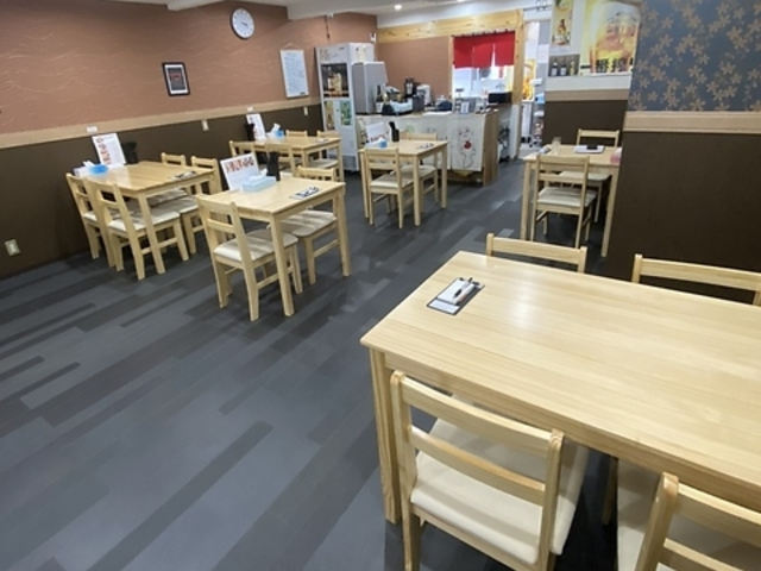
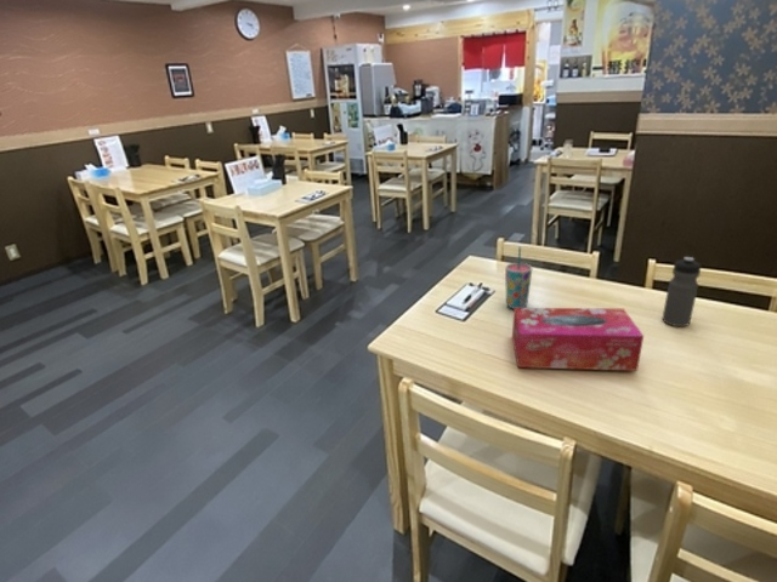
+ cup [504,246,533,310]
+ tissue box [511,307,645,372]
+ water bottle [660,256,702,327]
